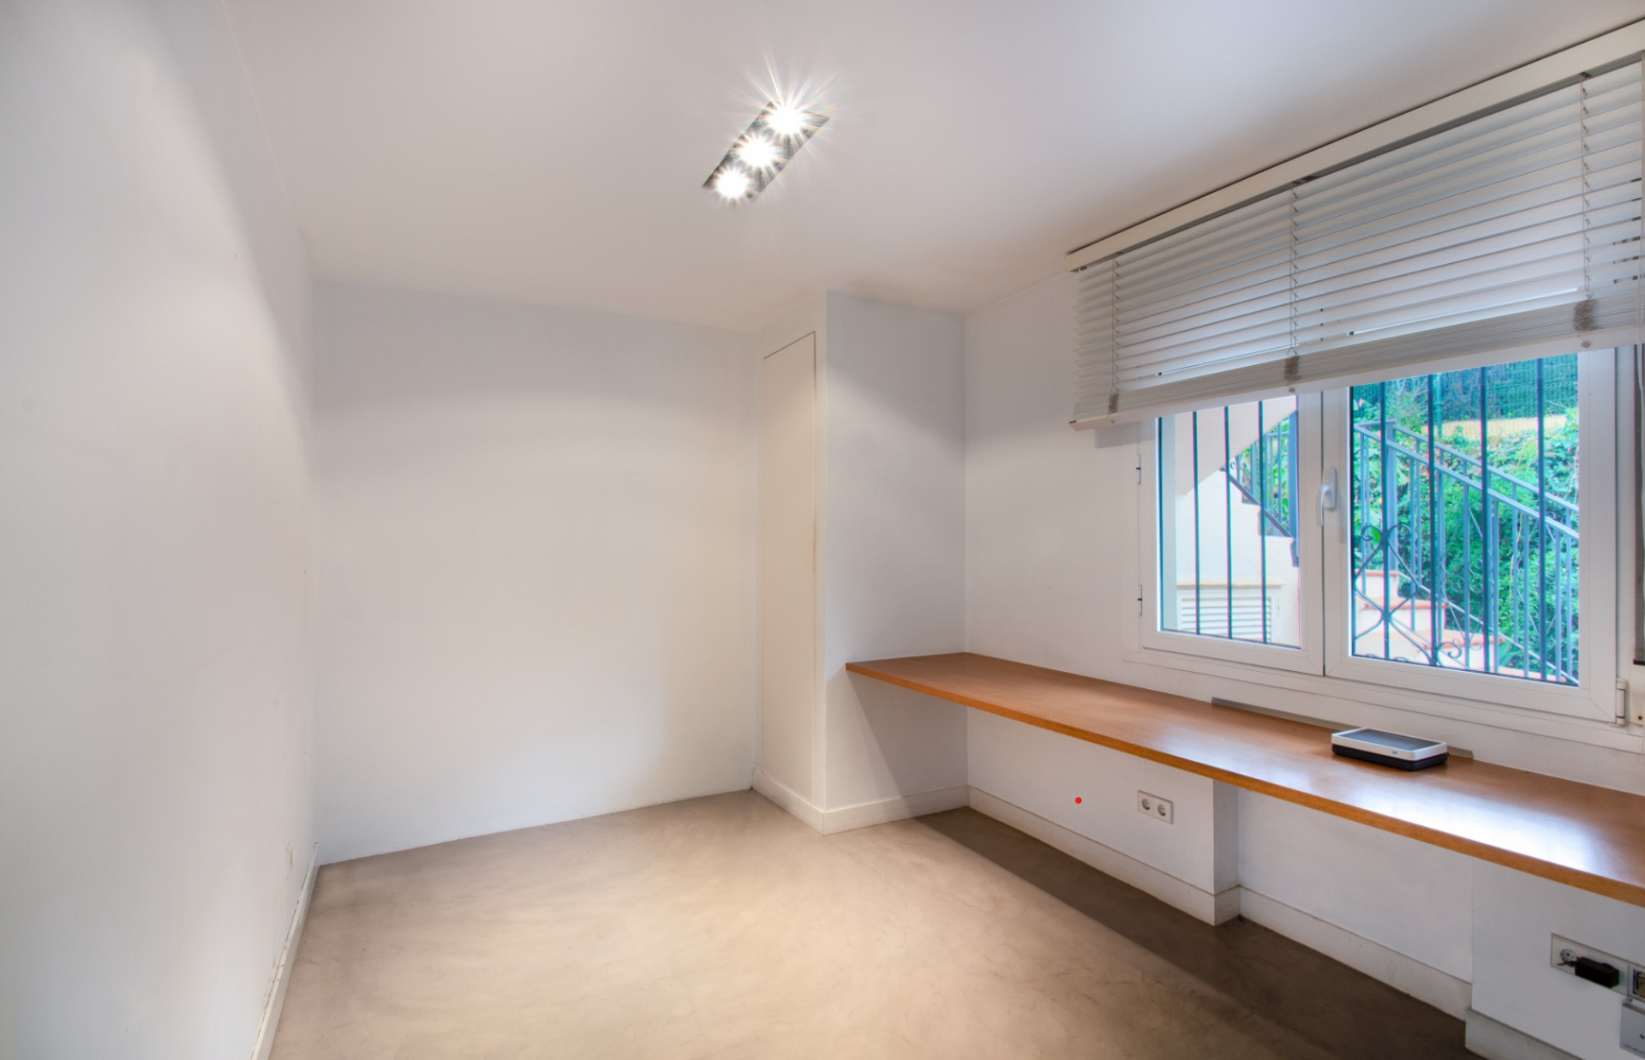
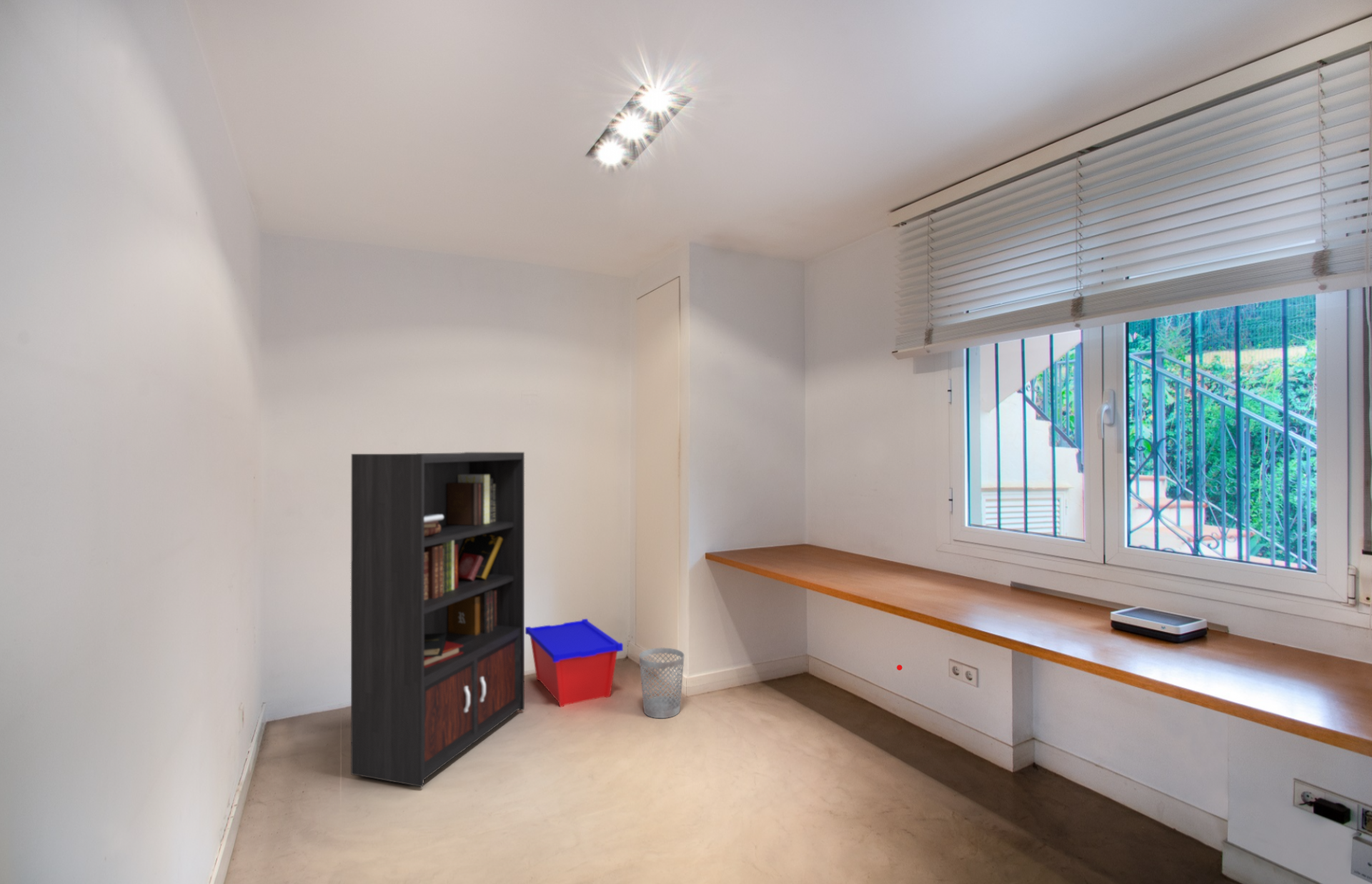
+ storage bin [525,618,624,707]
+ wastebasket [638,647,685,719]
+ bookcase [350,452,525,788]
